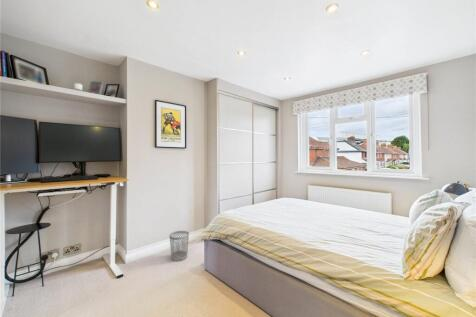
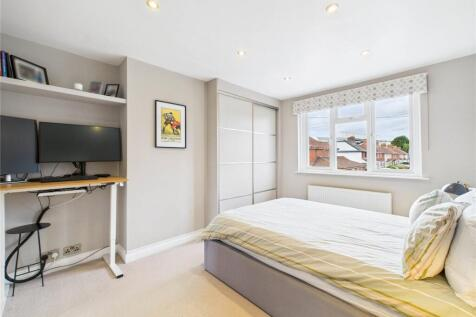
- wastebasket [168,230,190,262]
